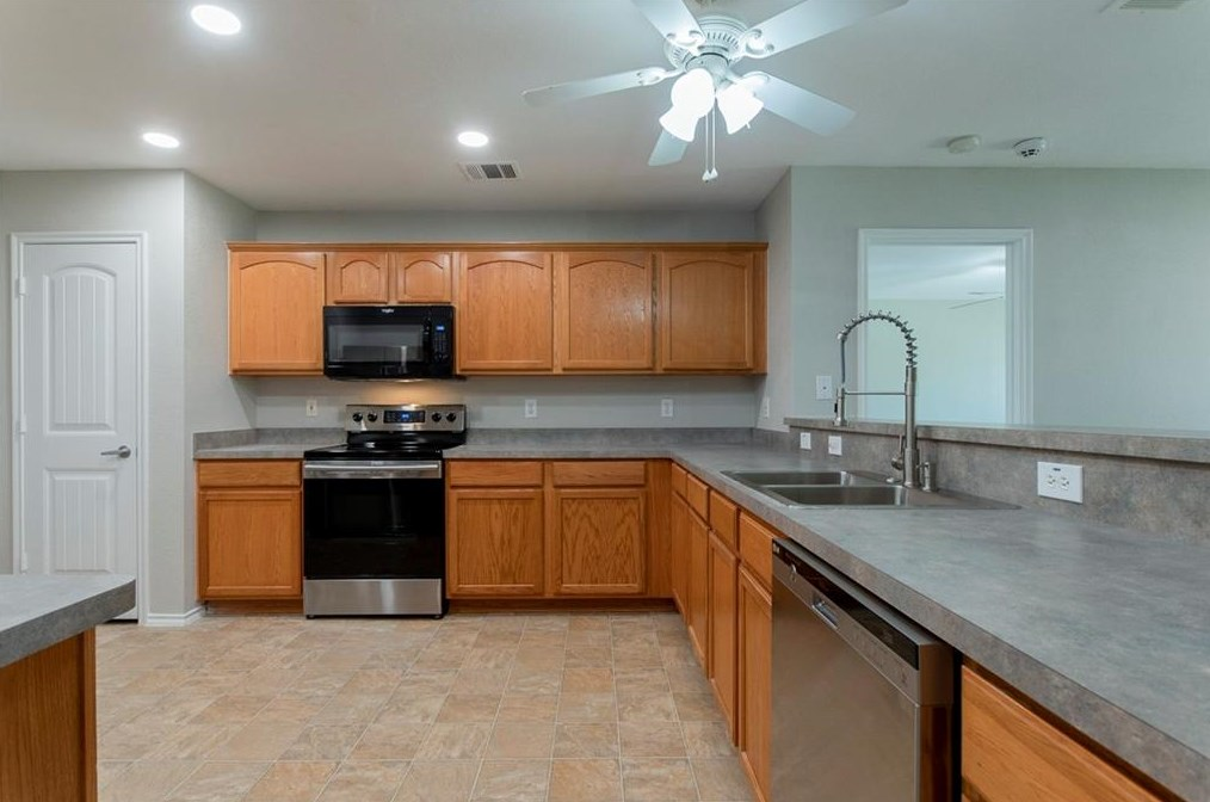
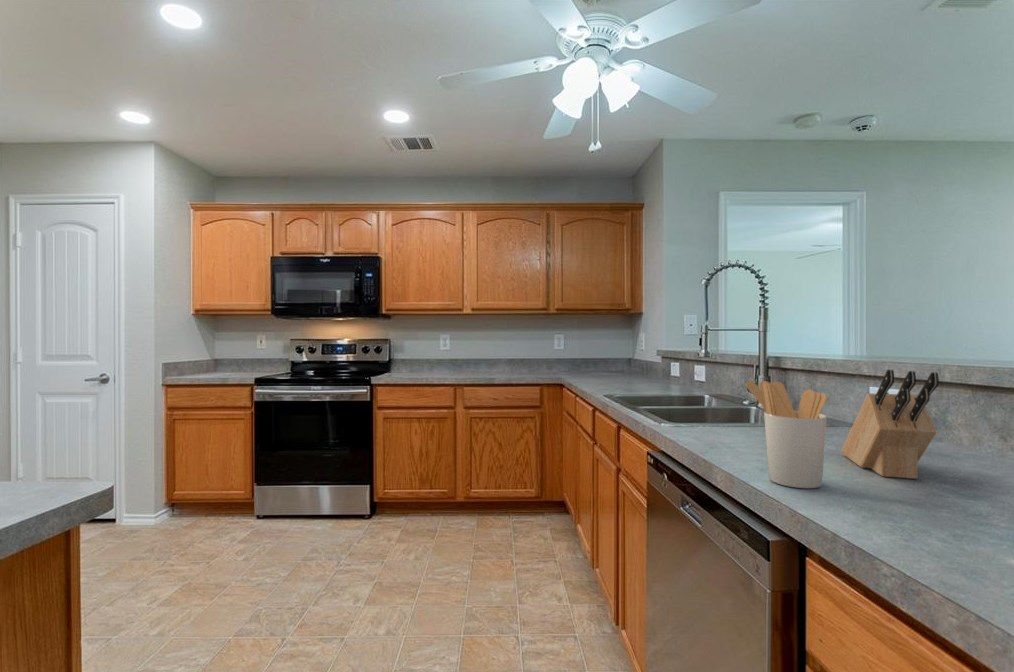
+ knife block [840,369,940,480]
+ utensil holder [745,380,828,489]
